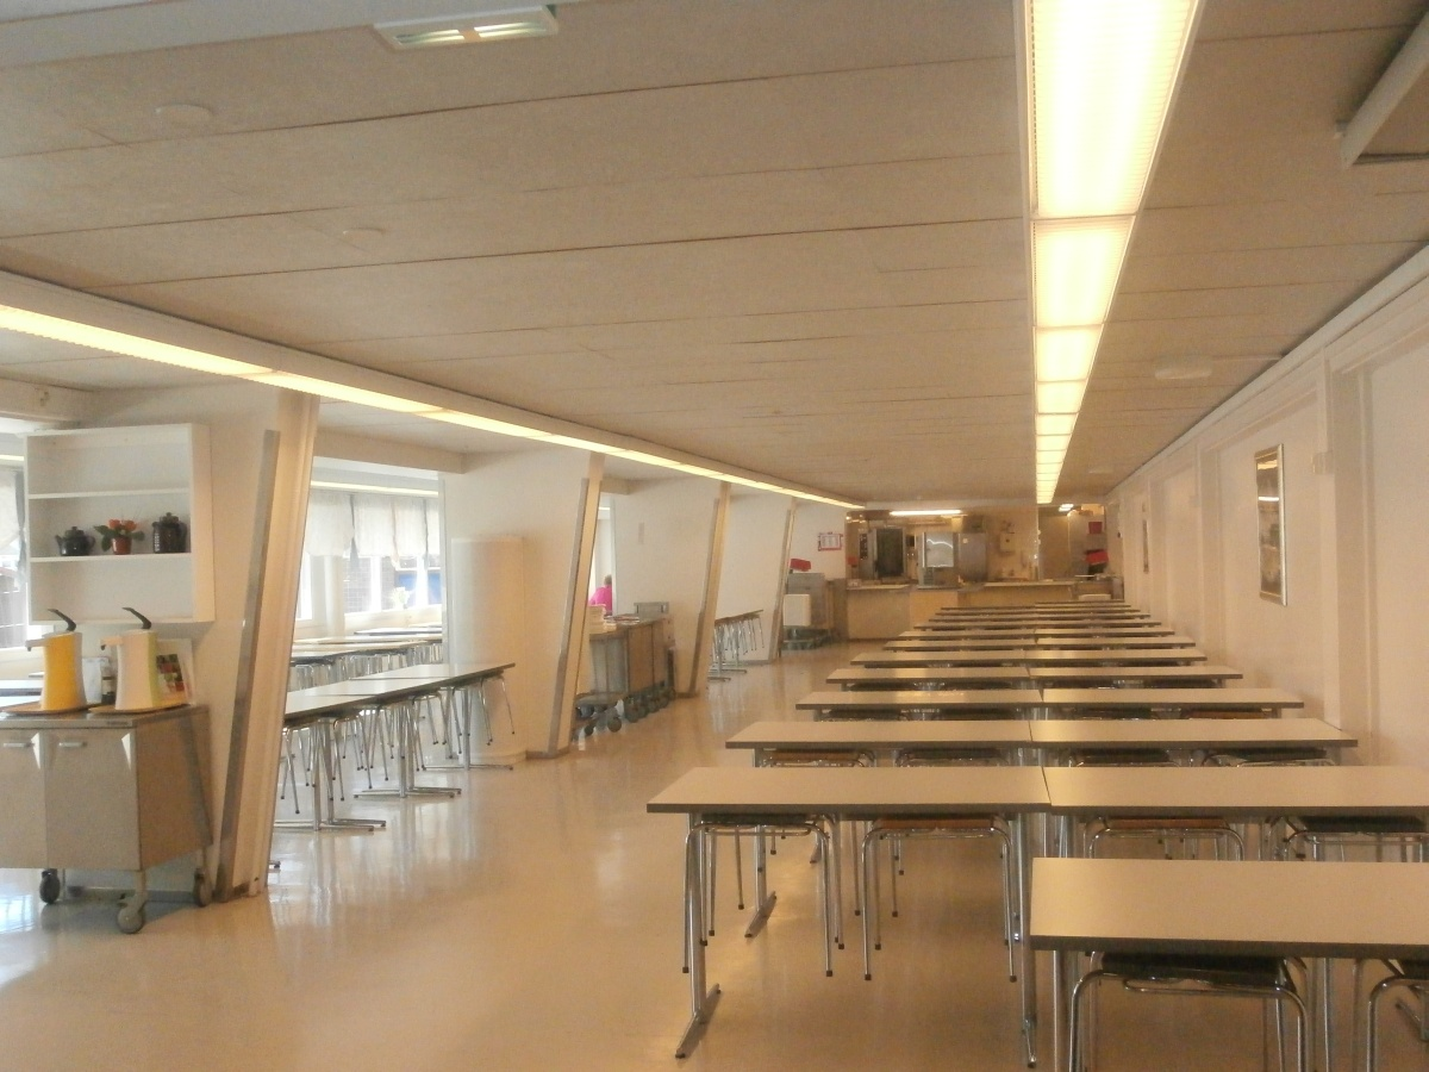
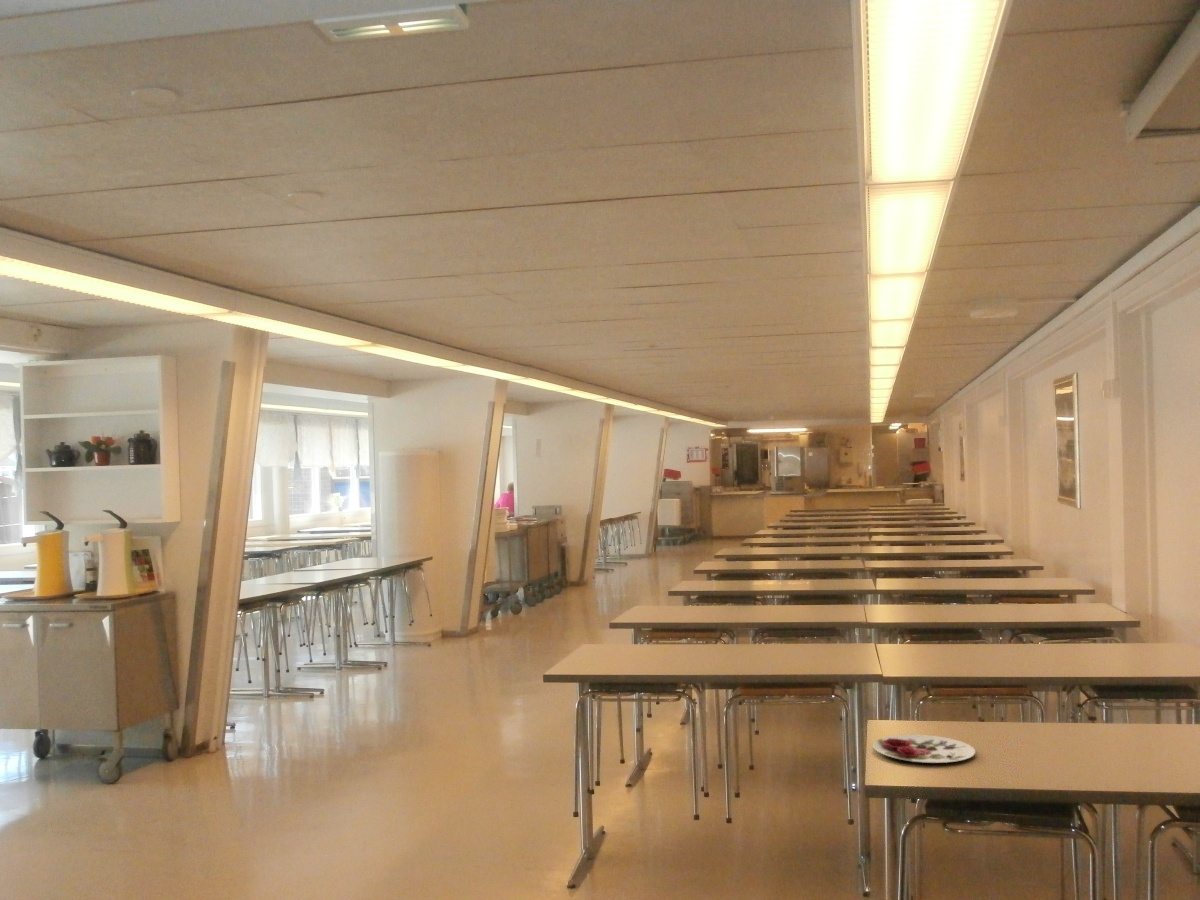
+ plate [872,734,976,764]
